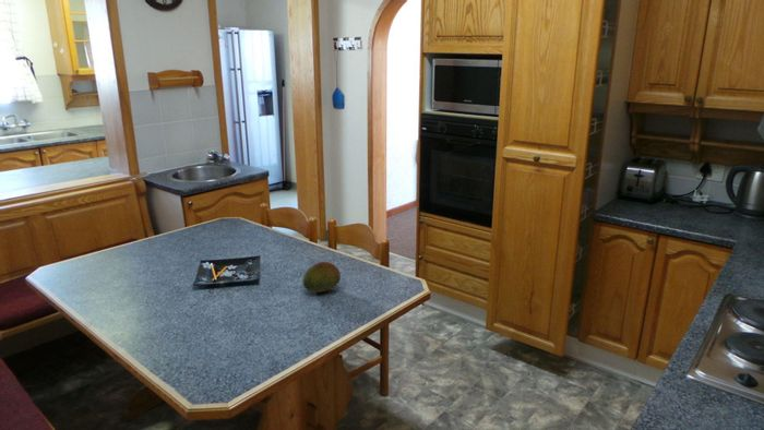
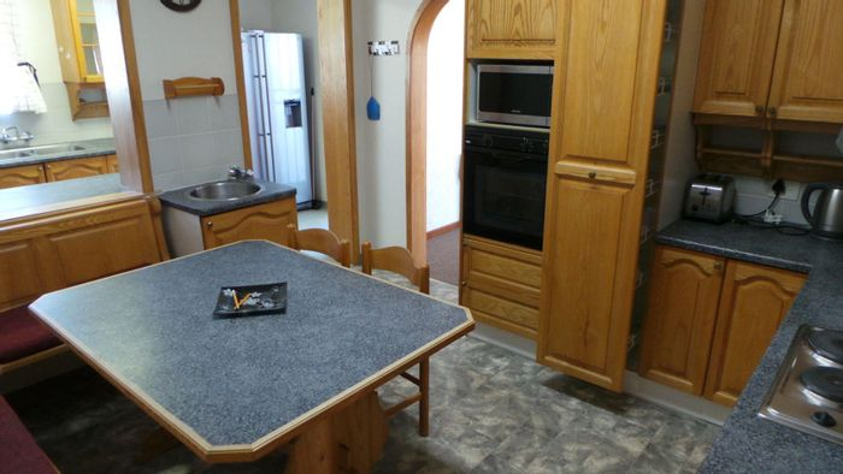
- fruit [301,261,342,294]
